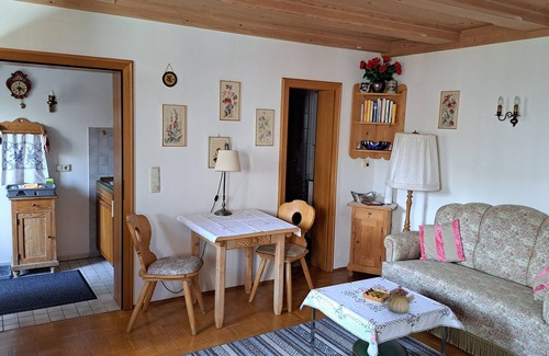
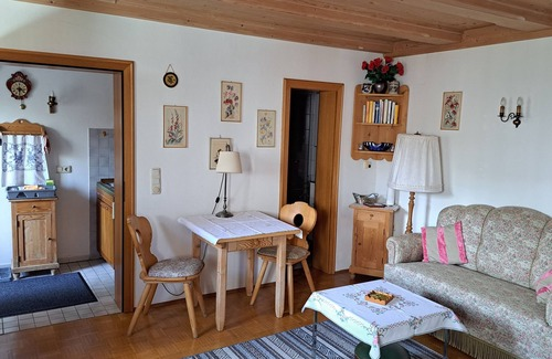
- teapot [380,285,416,314]
